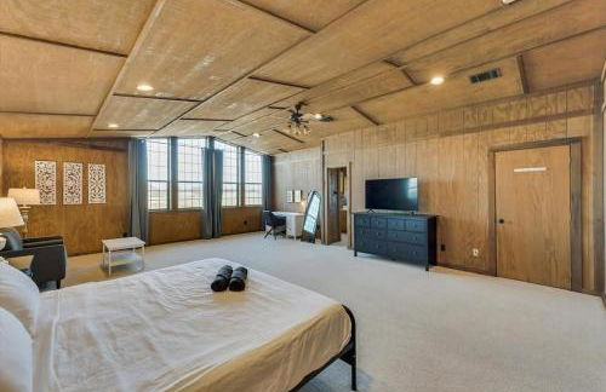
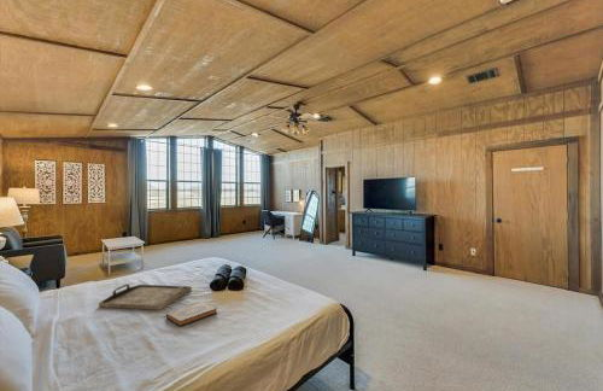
+ serving tray [98,284,193,311]
+ hardback book [165,302,218,327]
